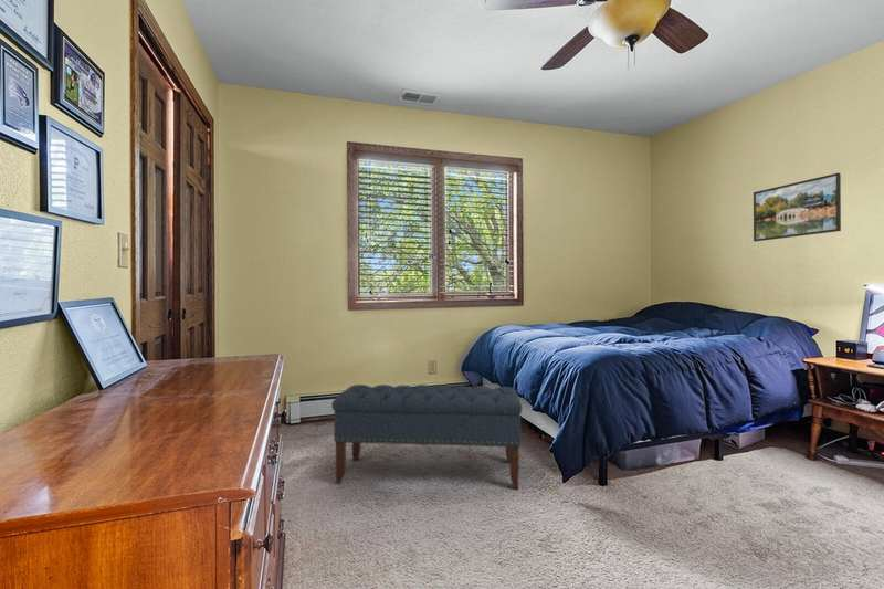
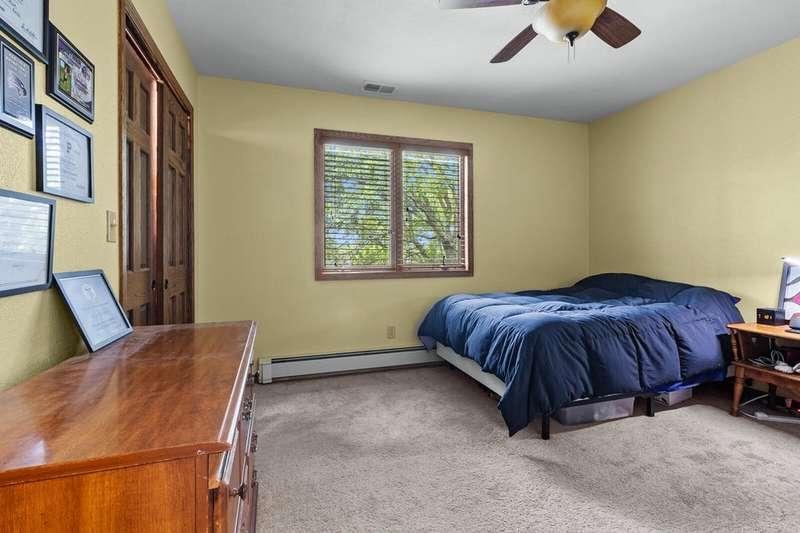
- bench [330,383,523,490]
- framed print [753,171,842,242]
